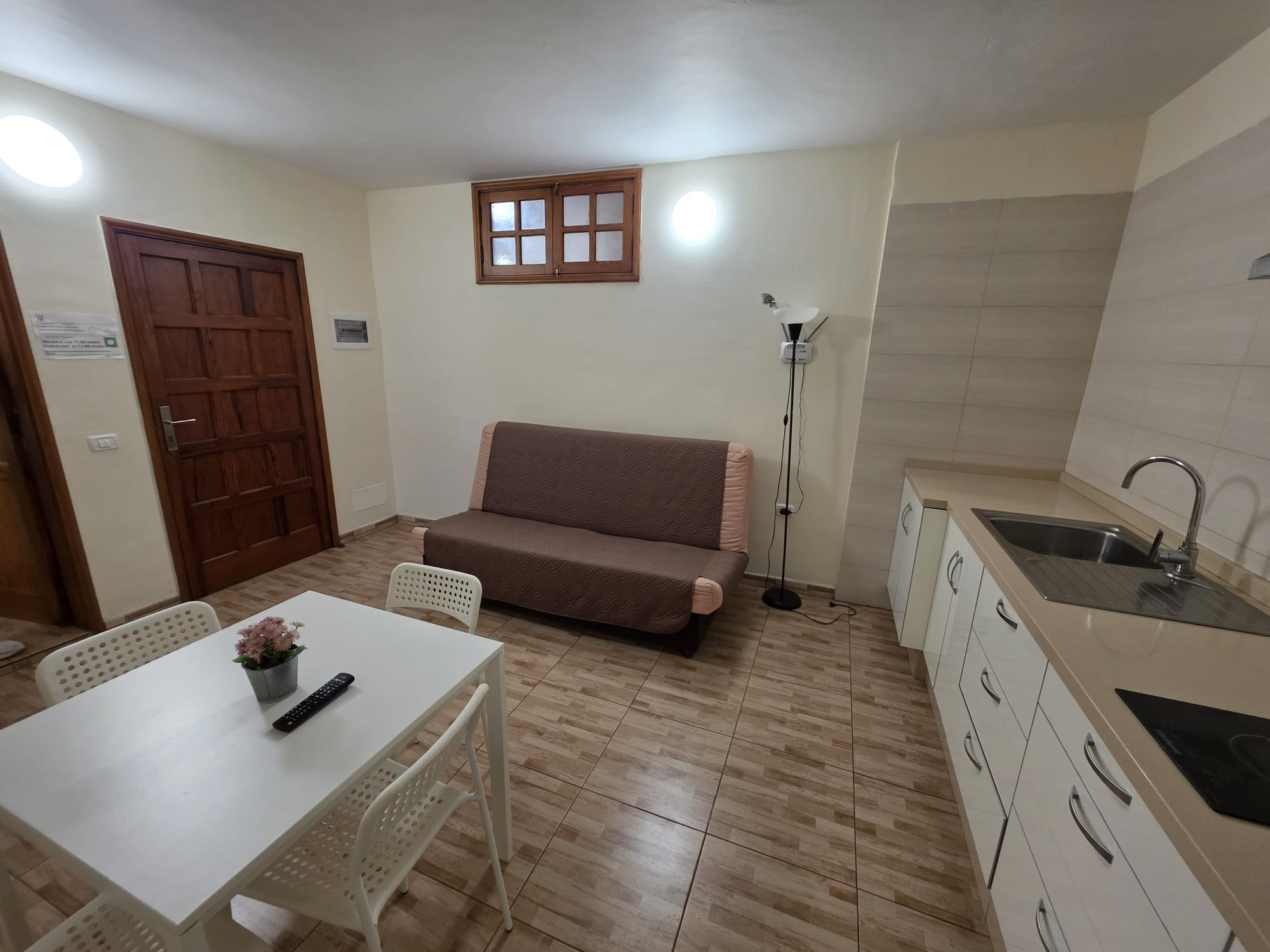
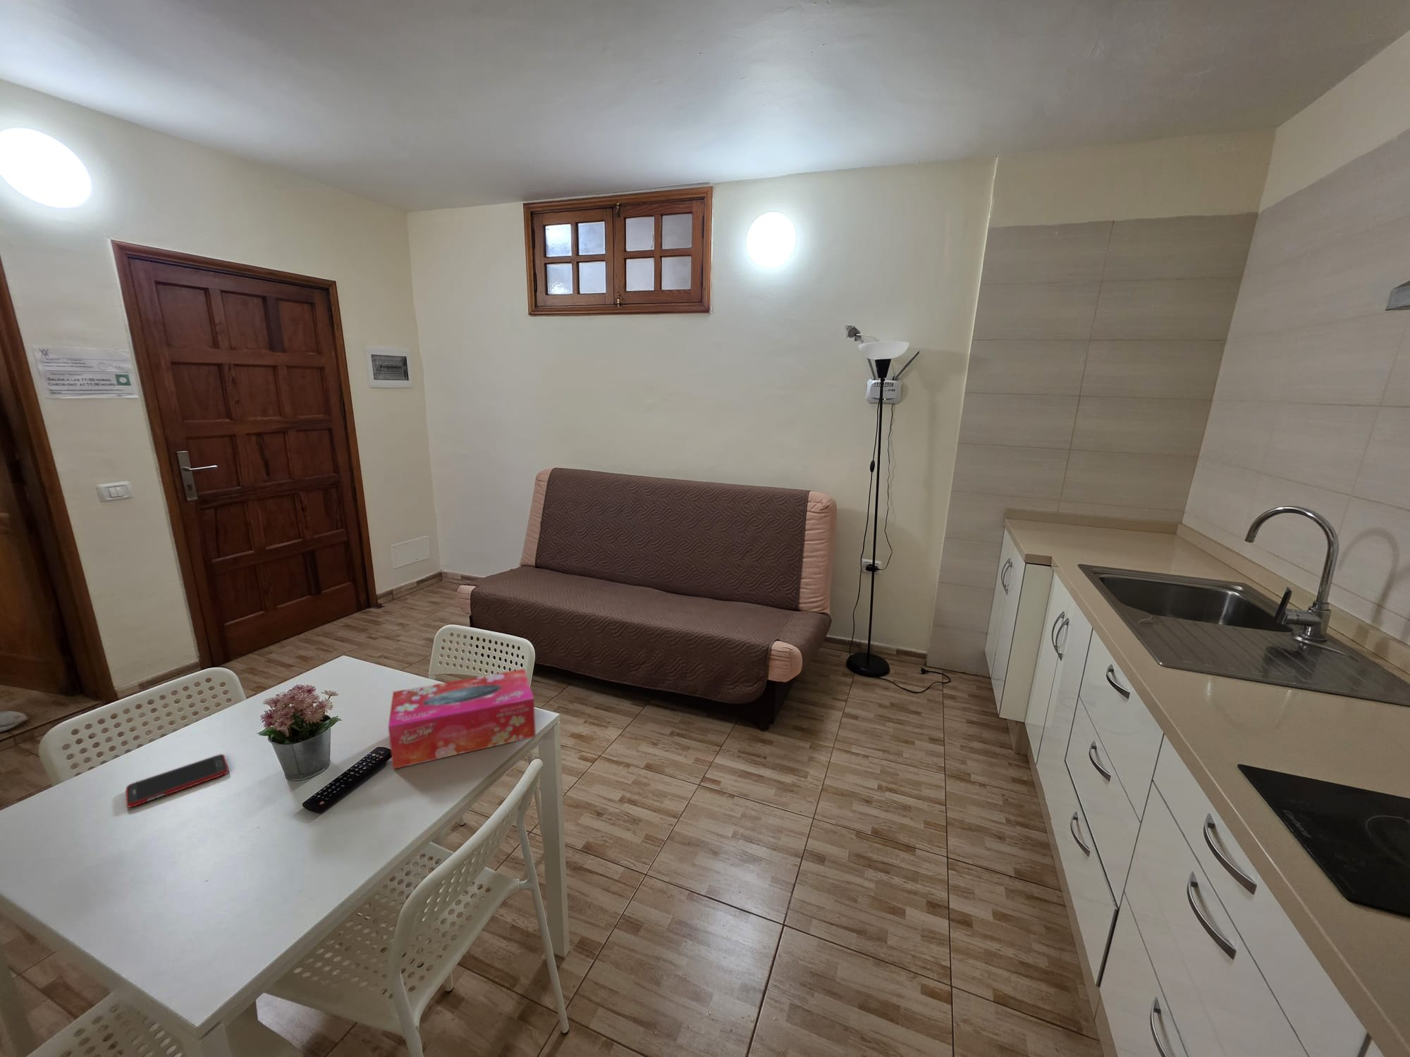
+ tissue box [387,668,536,769]
+ cell phone [125,753,229,808]
